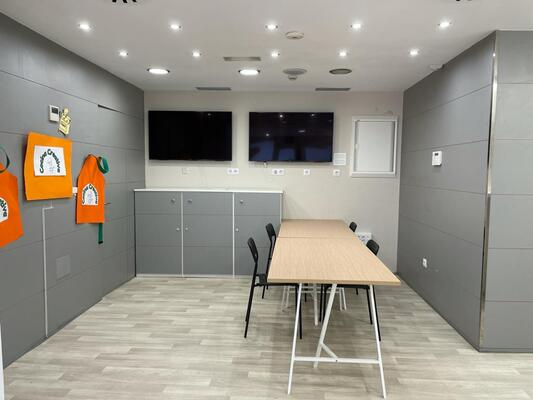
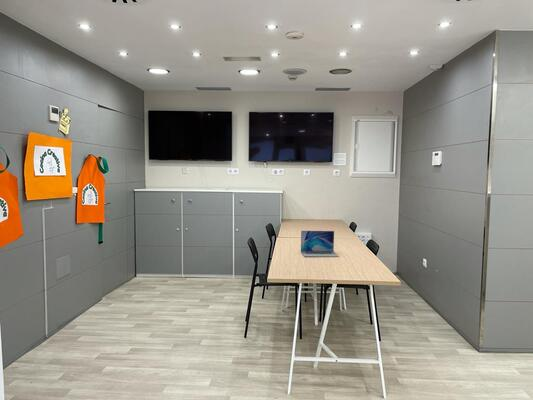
+ laptop [300,230,340,258]
